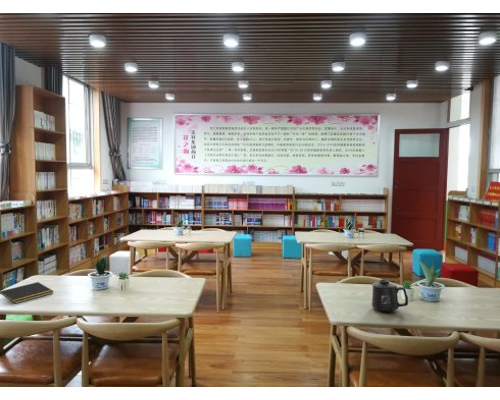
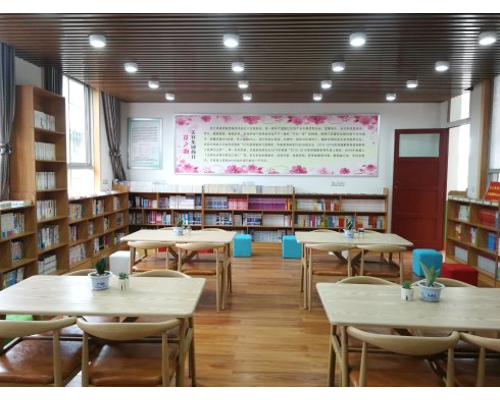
- mug [371,278,409,313]
- notepad [0,281,54,305]
